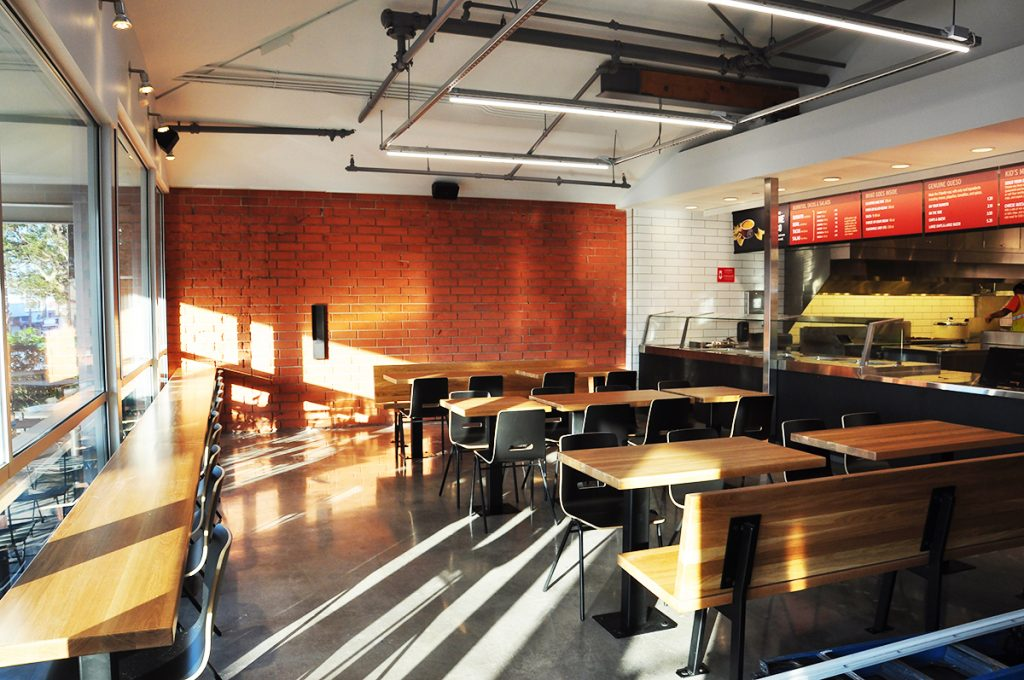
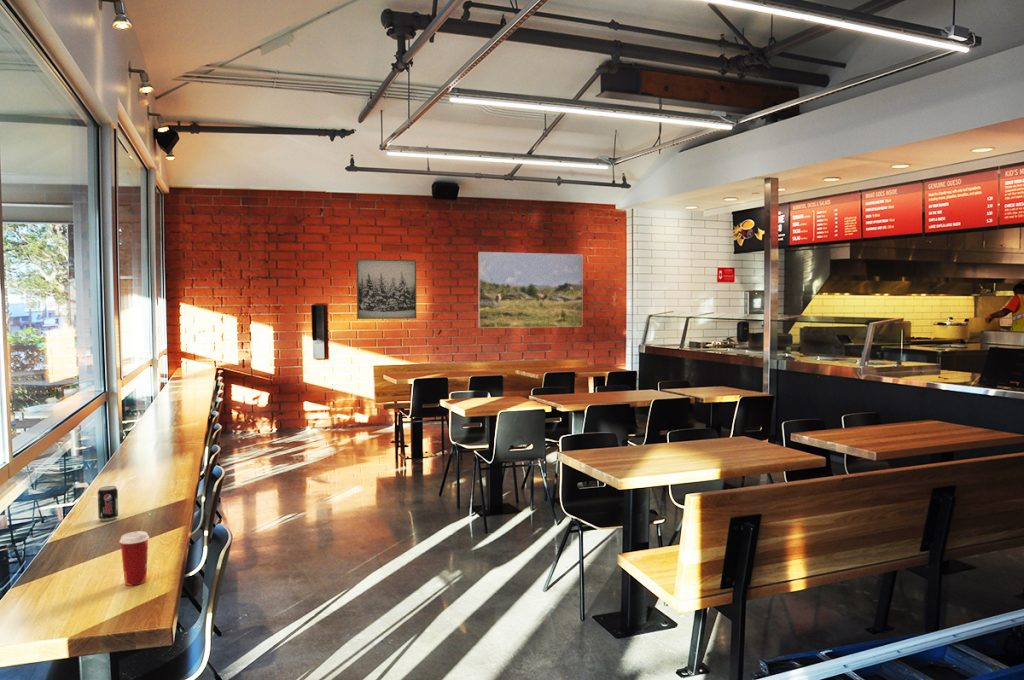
+ paper cup [119,530,150,587]
+ beverage can [97,485,119,522]
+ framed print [478,251,584,329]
+ wall art [356,258,417,320]
